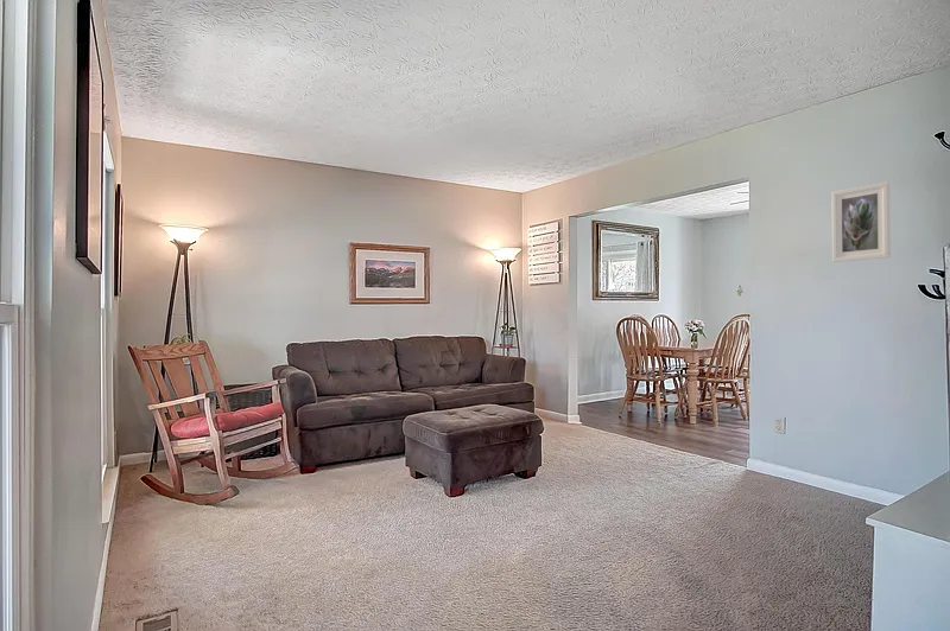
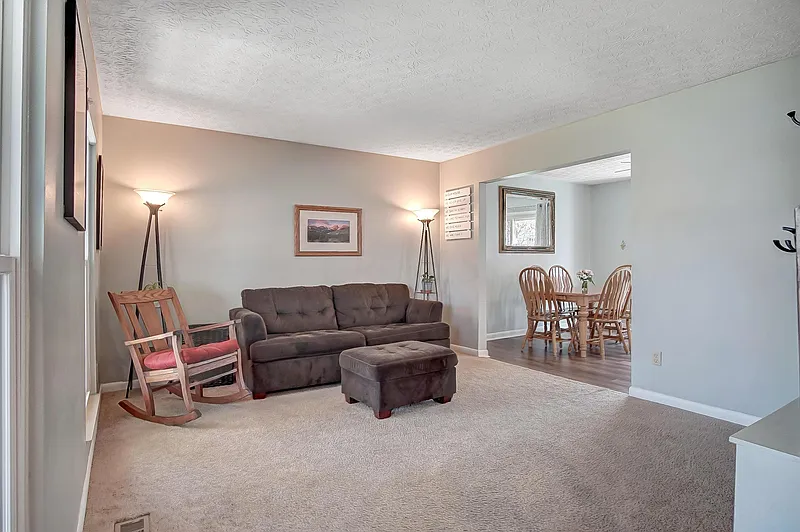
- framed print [831,180,892,263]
